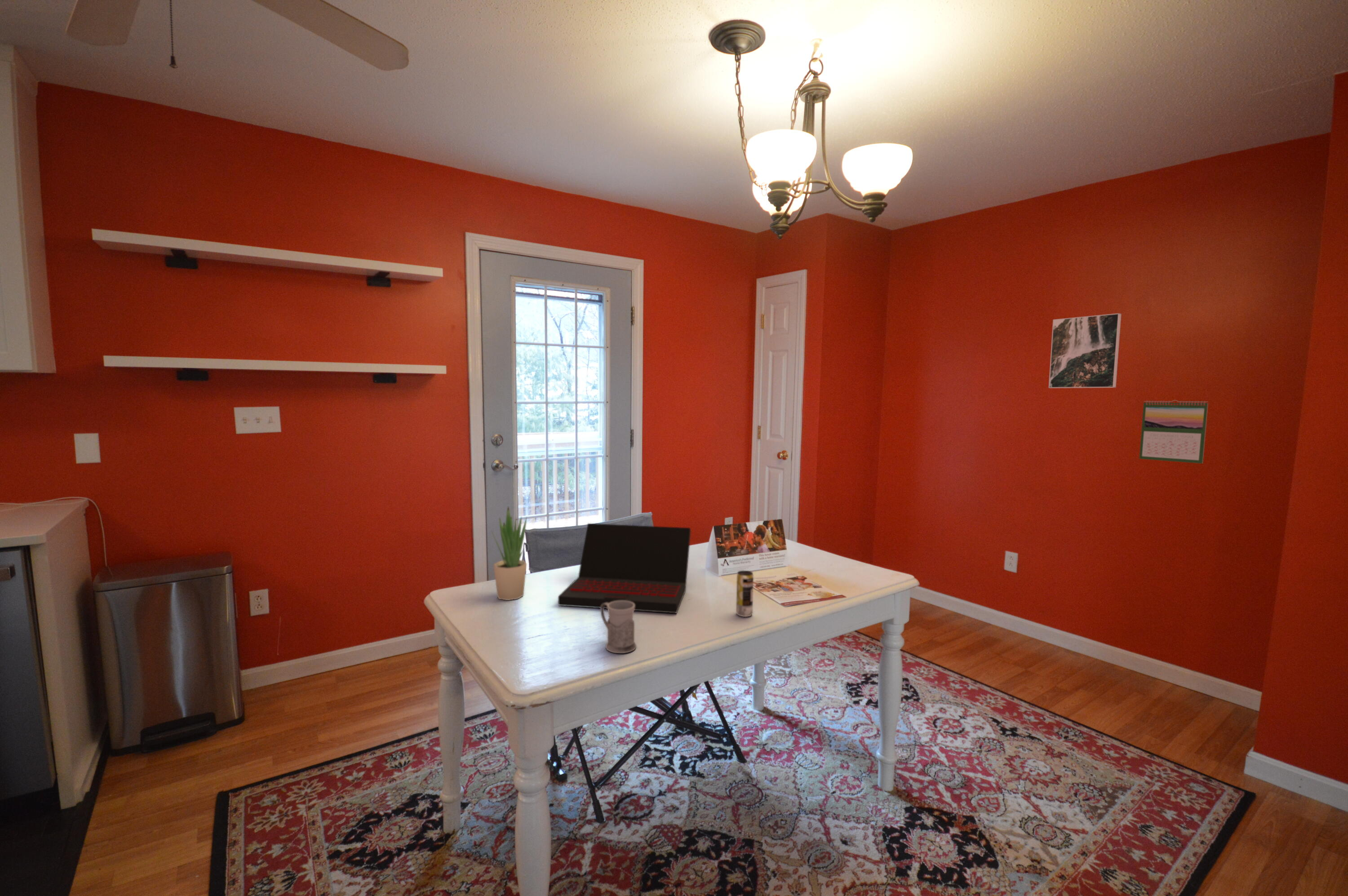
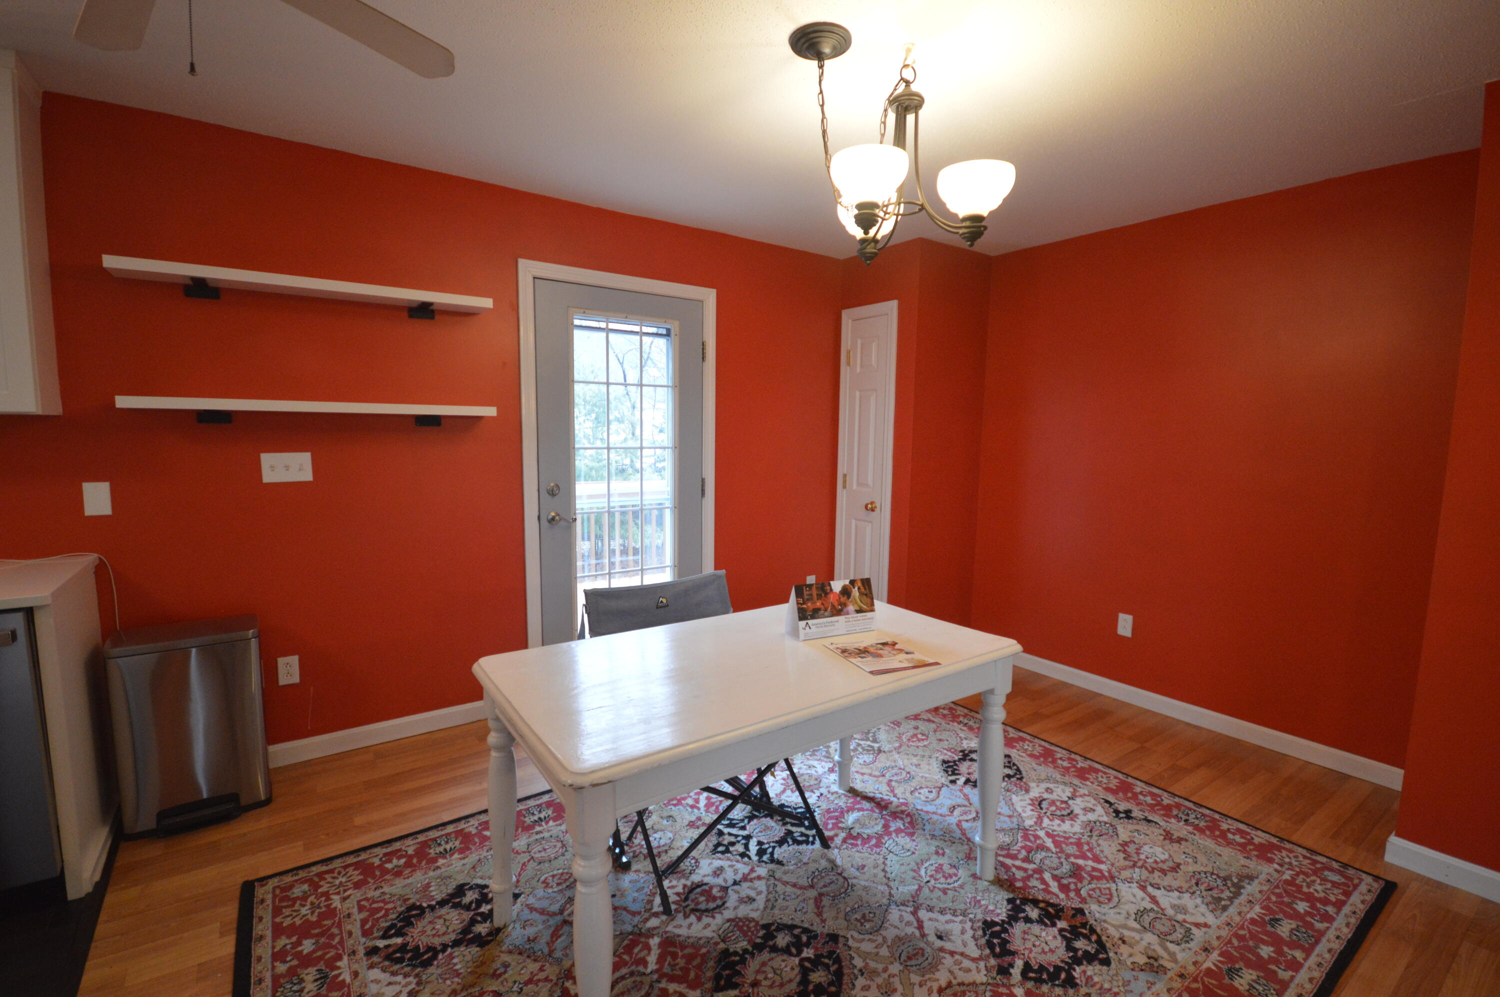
- beverage can [736,570,754,617]
- calendar [1139,399,1209,464]
- potted plant [490,506,528,601]
- laptop [558,523,692,614]
- mug [600,601,637,654]
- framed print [1048,313,1122,389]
